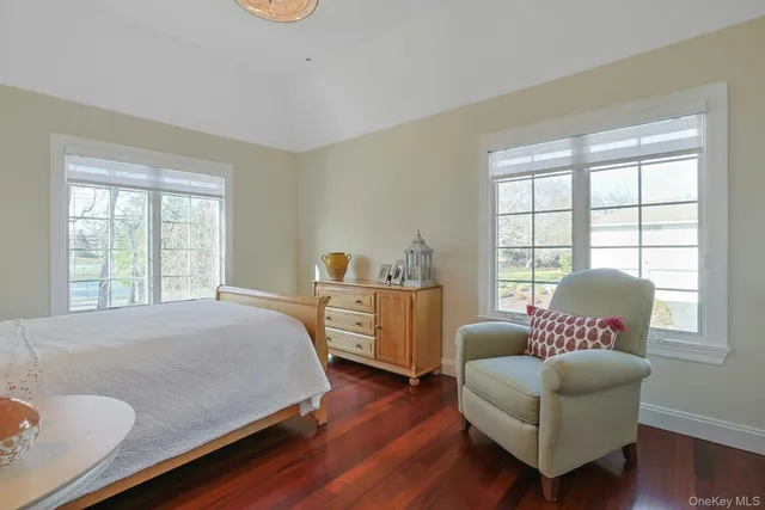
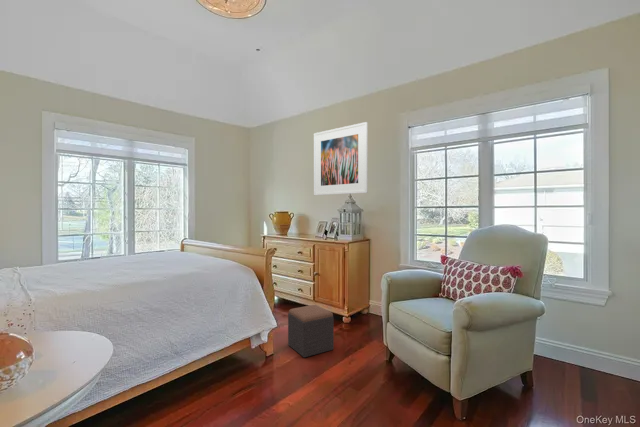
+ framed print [313,121,369,196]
+ footstool [287,304,335,358]
